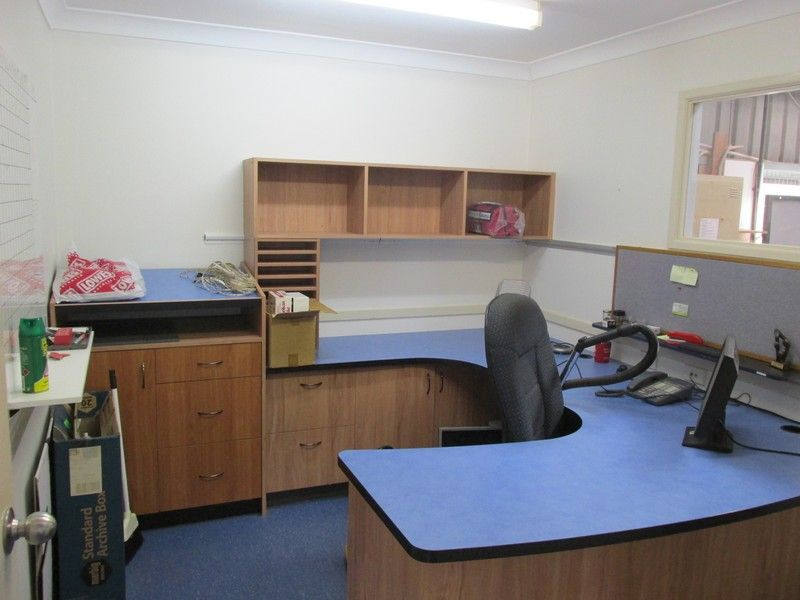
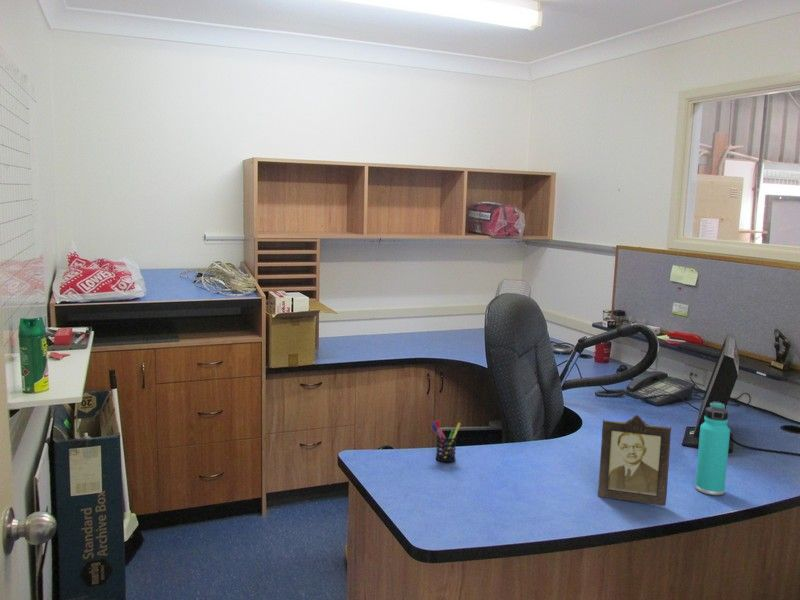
+ pen holder [431,419,462,463]
+ photo frame [597,414,672,507]
+ thermos bottle [694,400,731,496]
